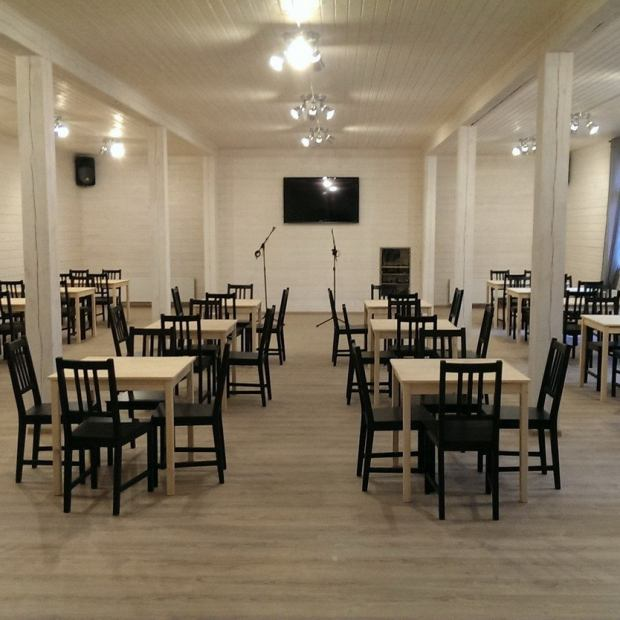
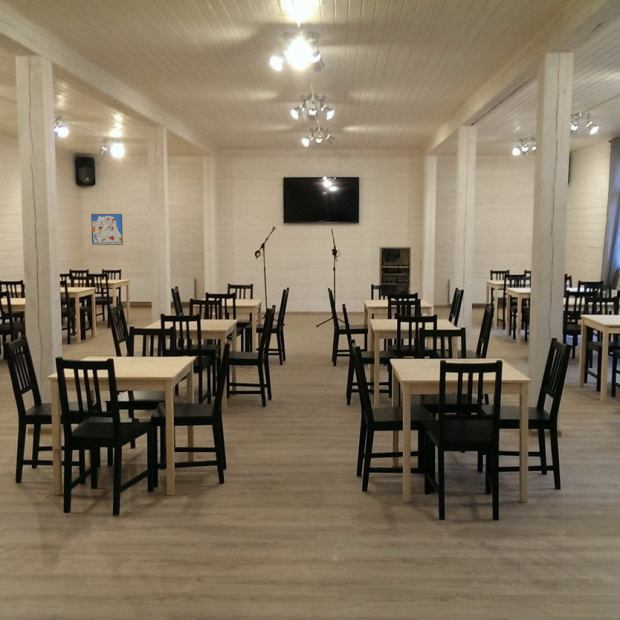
+ wall art [90,213,124,246]
